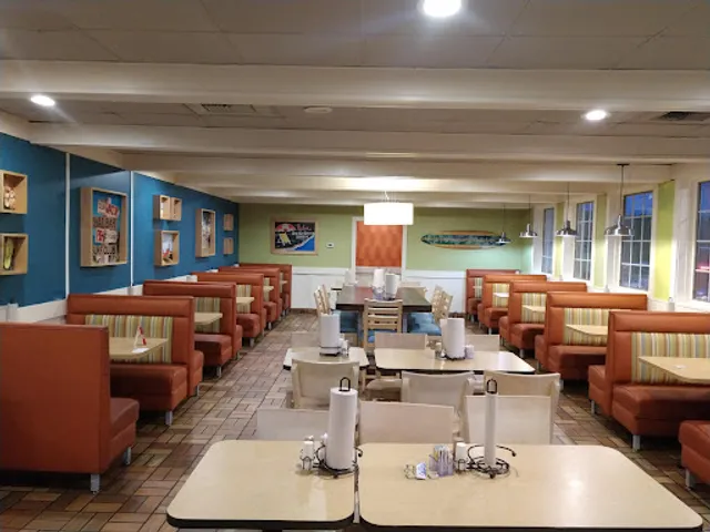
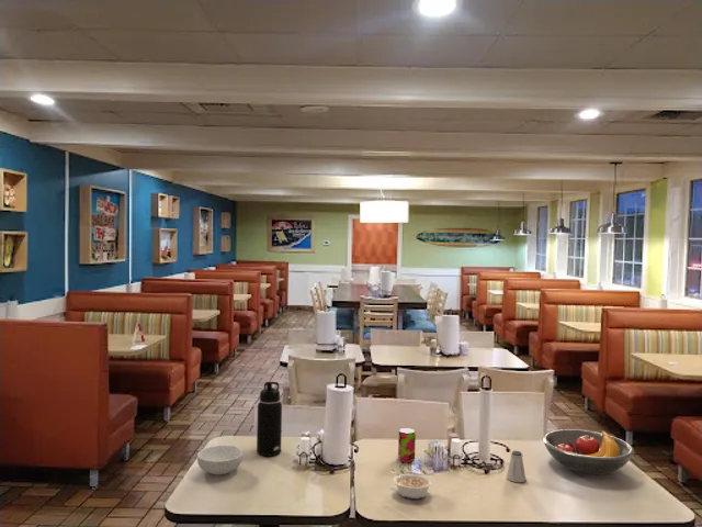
+ cereal bowl [196,445,244,476]
+ fruit bowl [542,428,635,475]
+ legume [390,469,433,501]
+ saltshaker [506,450,528,483]
+ beverage can [397,427,417,463]
+ water bottle [256,381,283,457]
